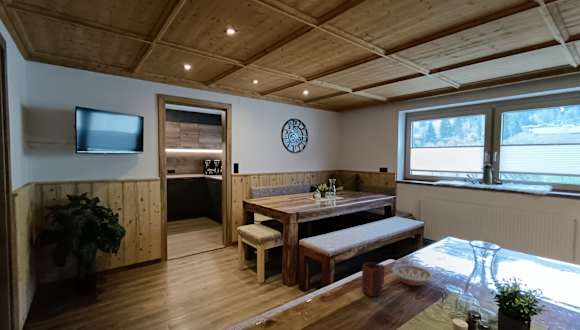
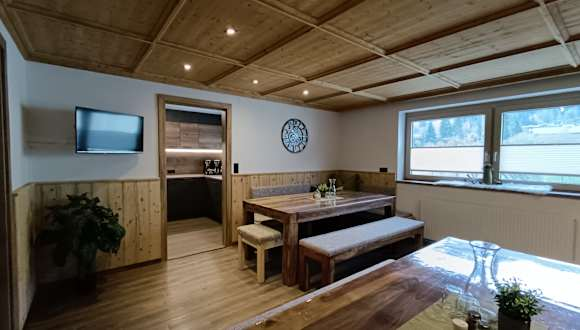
- bowl [391,263,433,287]
- mug [361,262,385,298]
